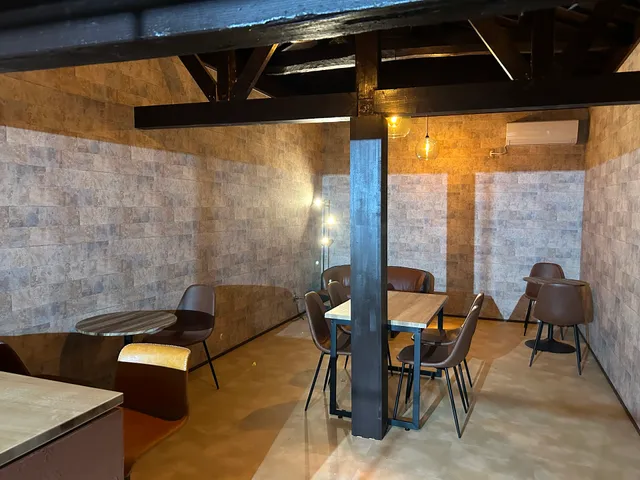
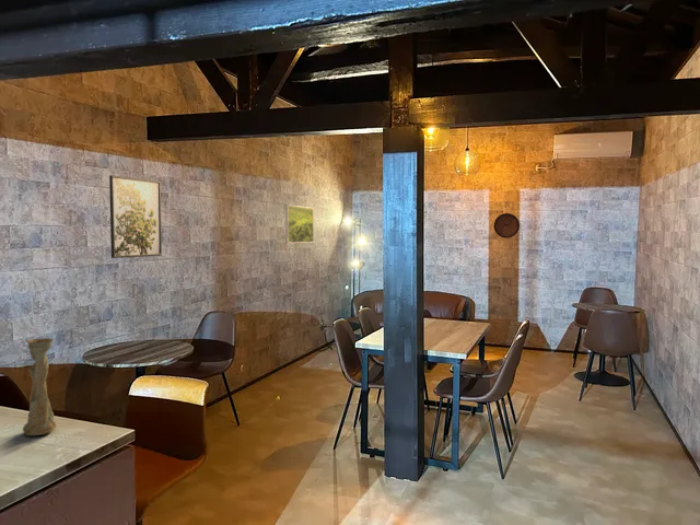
+ clock [492,212,521,240]
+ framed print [108,174,163,259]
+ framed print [284,205,315,244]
+ vase [22,337,57,436]
